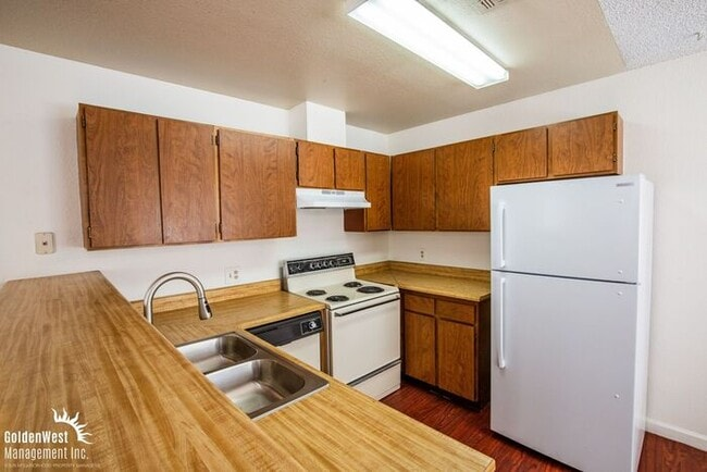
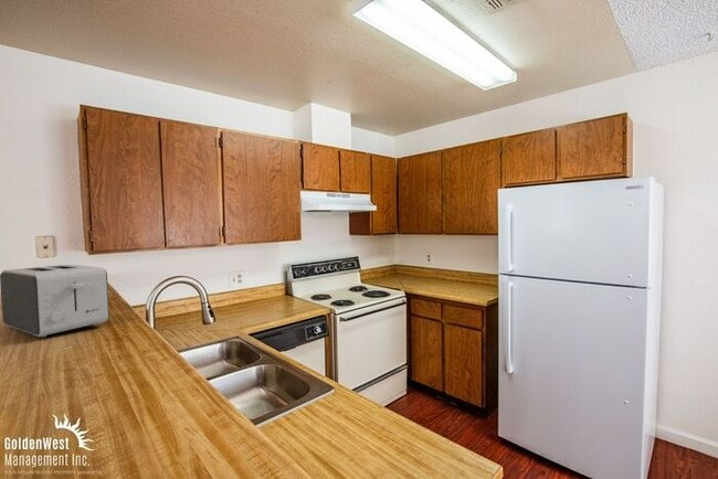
+ toaster [0,264,110,339]
